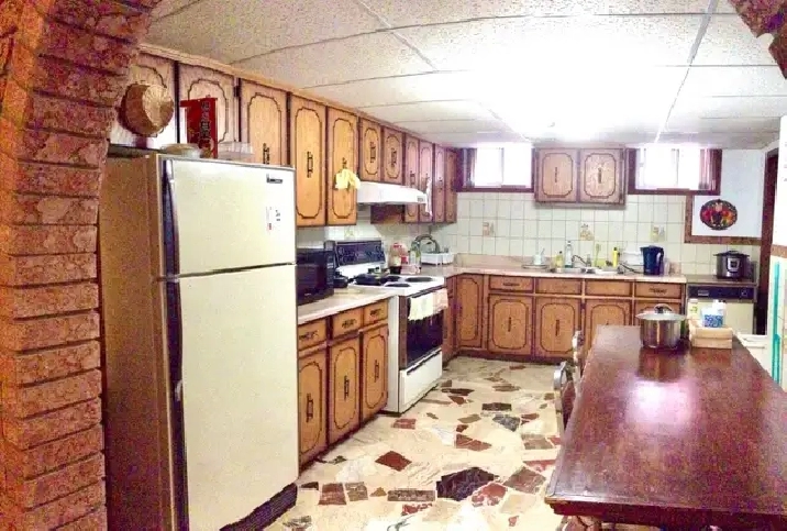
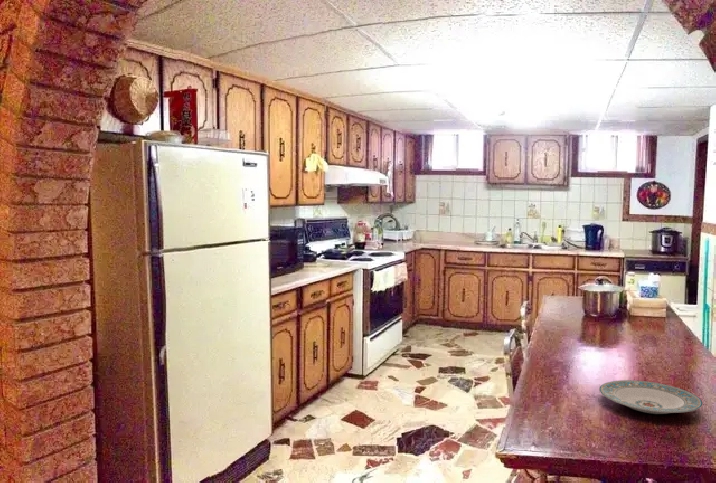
+ plate [598,379,704,415]
